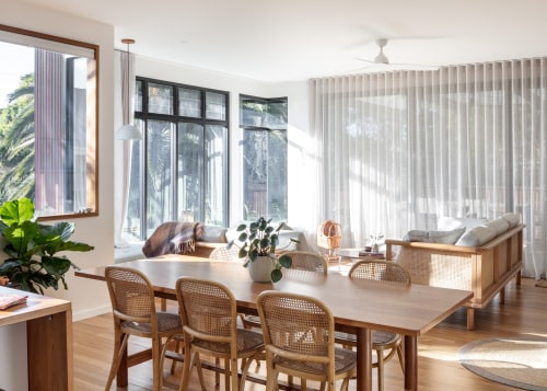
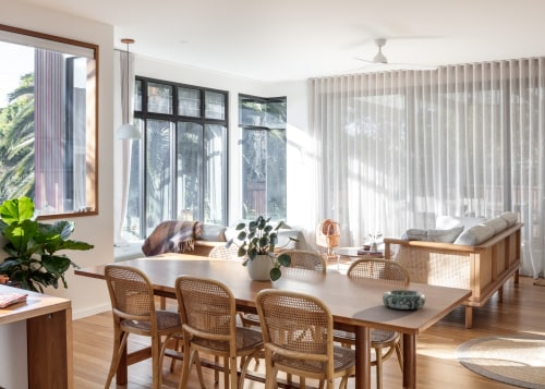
+ decorative bowl [382,289,426,311]
